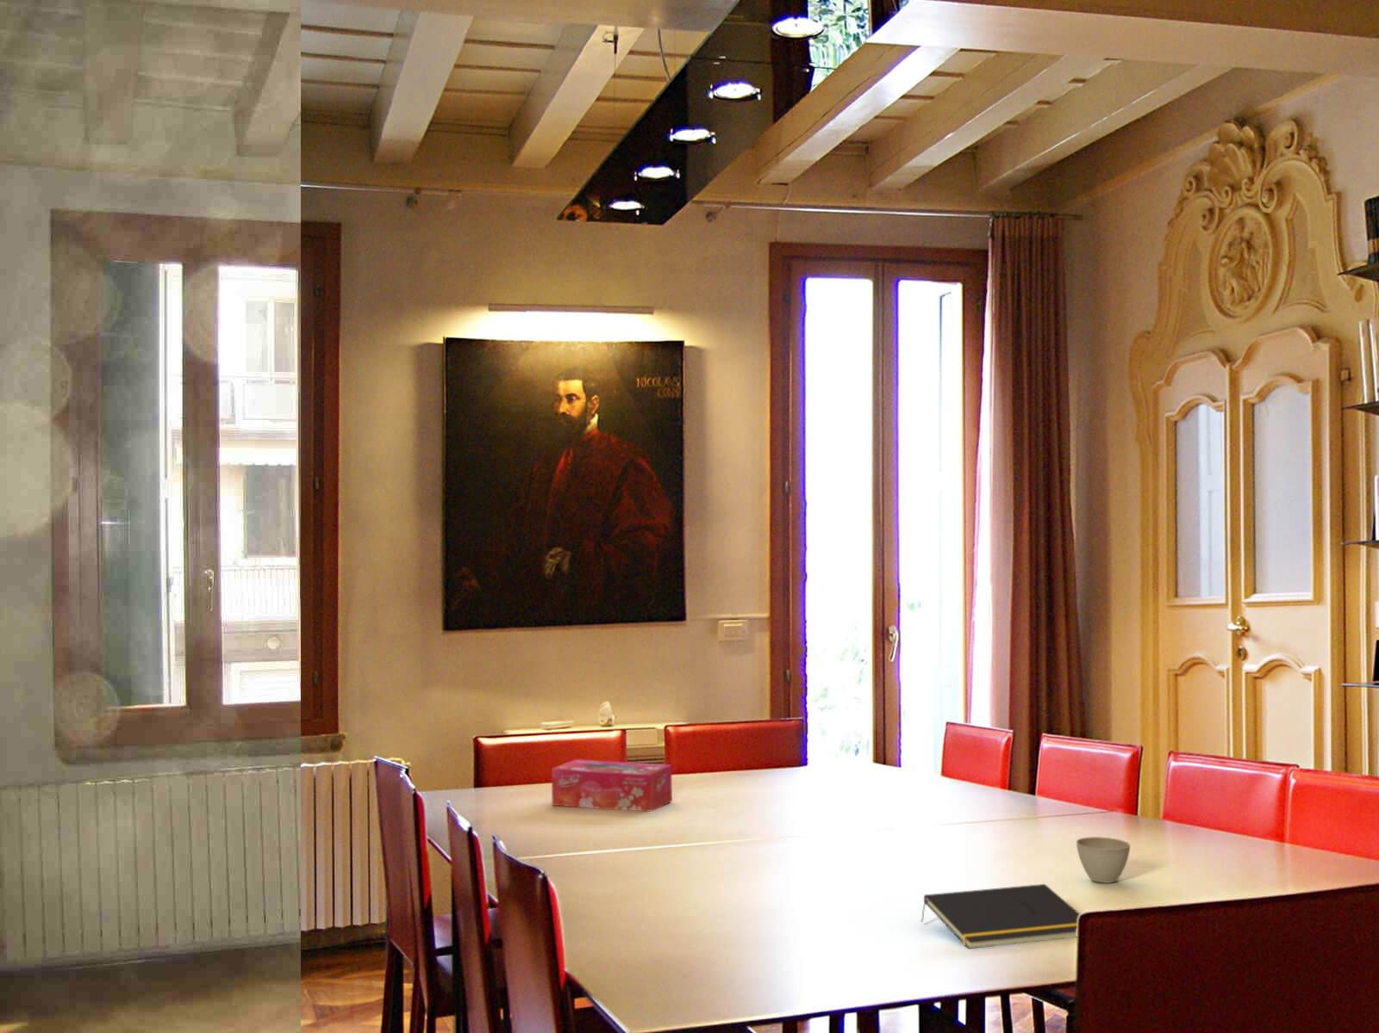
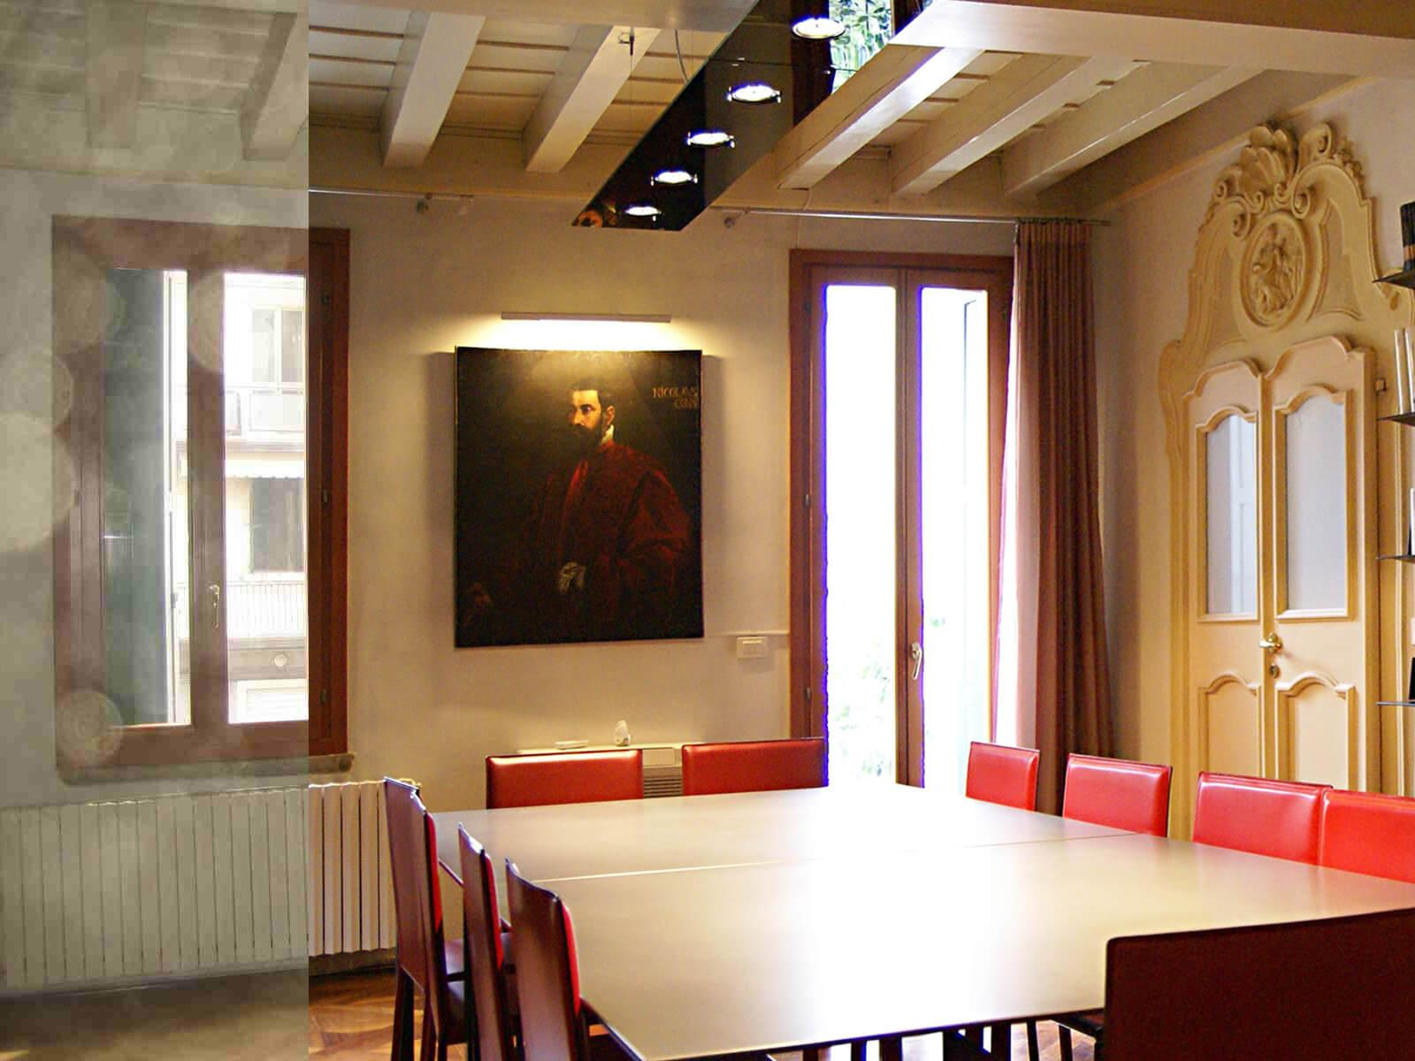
- notepad [920,883,1080,949]
- tissue box [551,758,673,812]
- flower pot [1076,836,1130,884]
